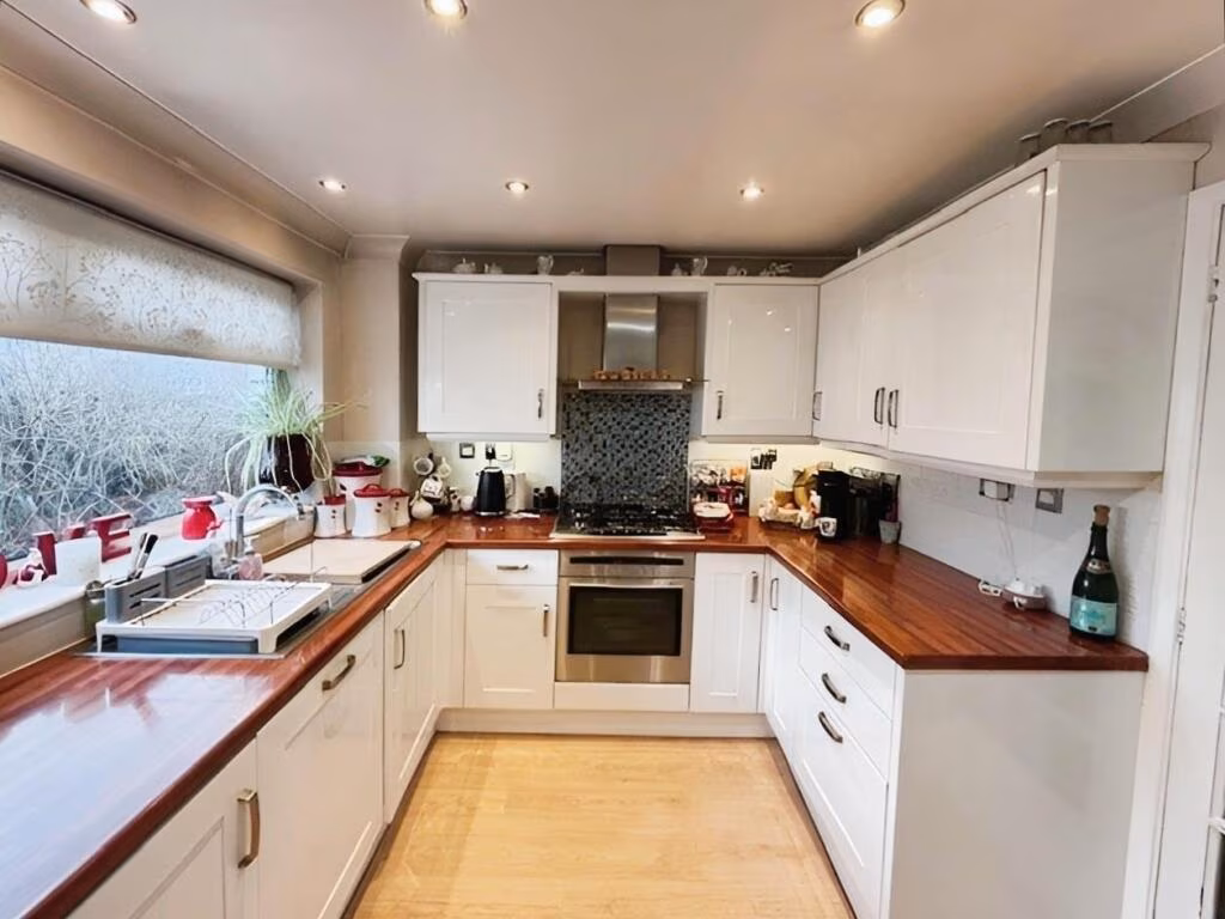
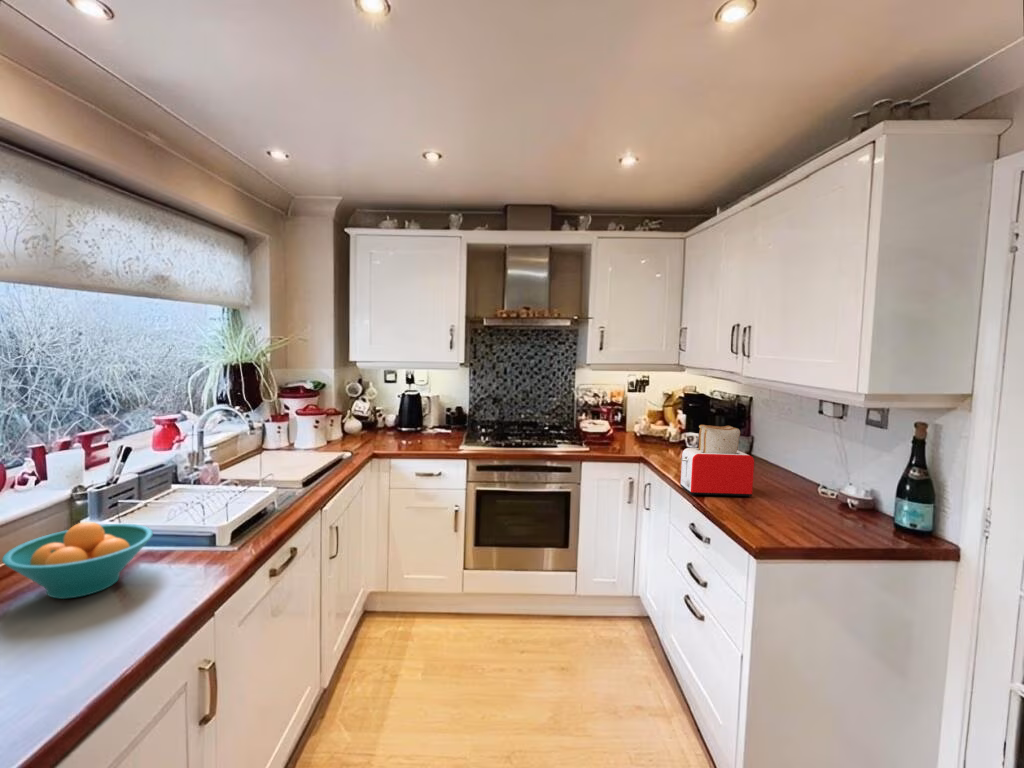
+ toaster [679,424,755,498]
+ fruit bowl [1,521,154,600]
